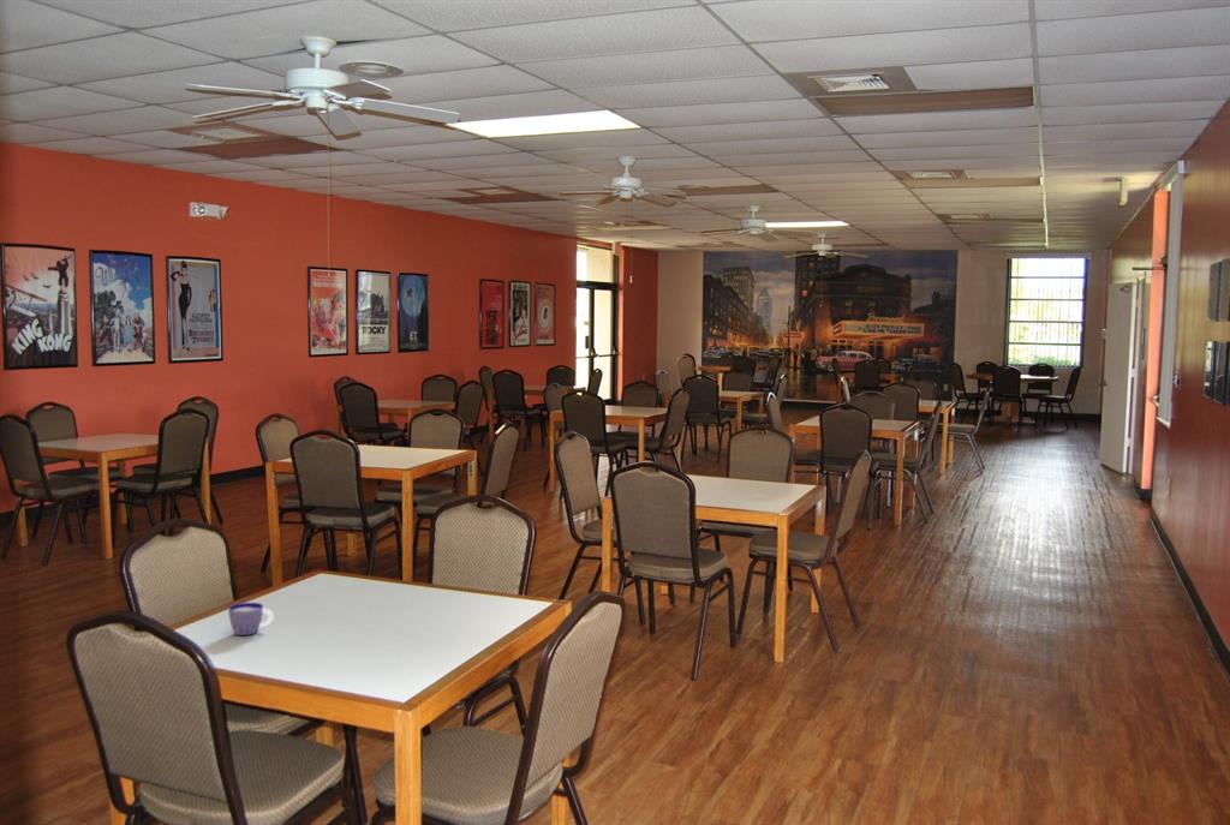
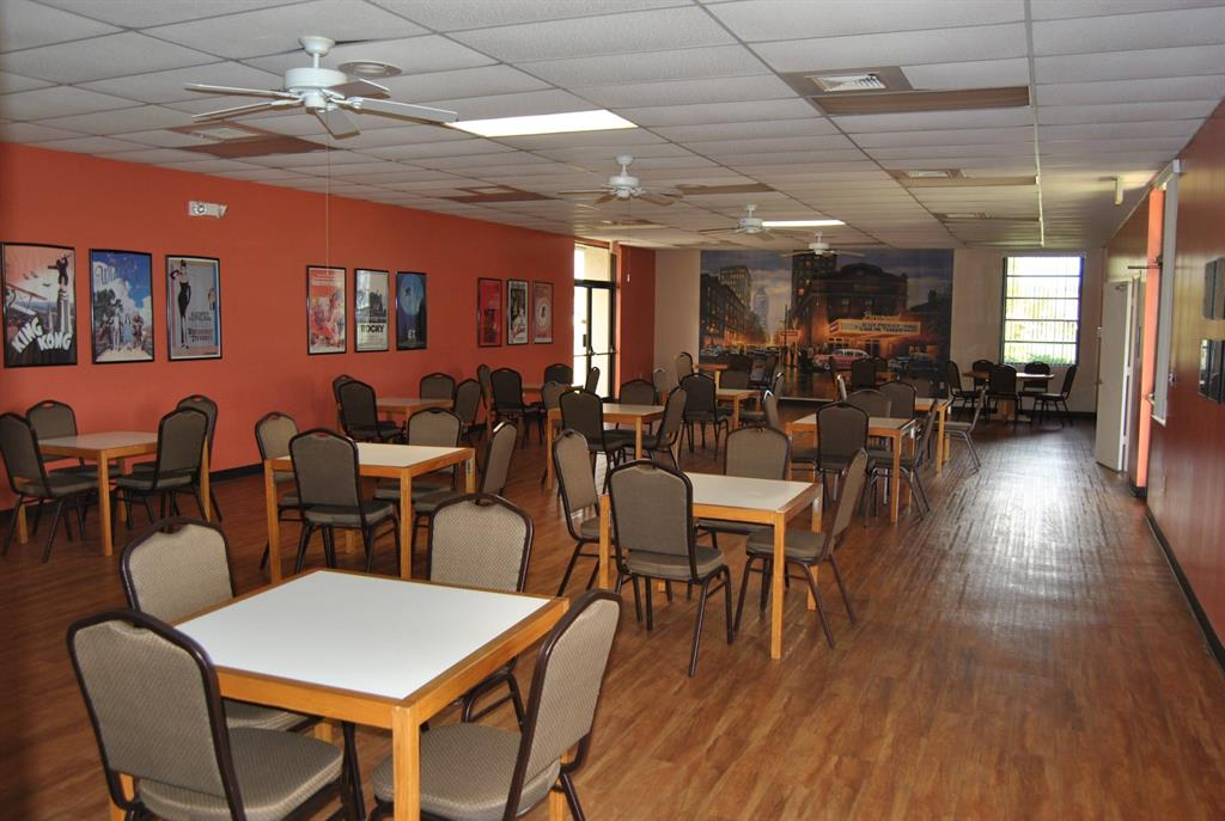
- cup [227,602,275,636]
